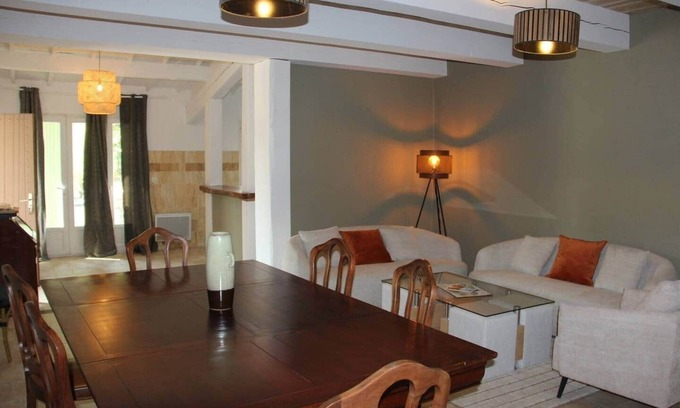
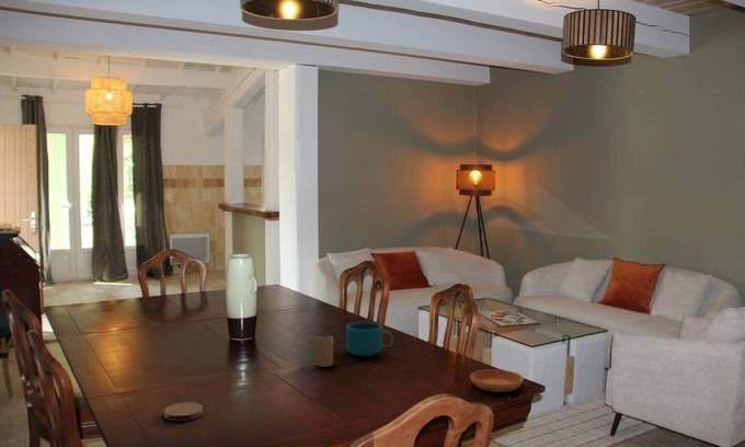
+ saucer [470,368,525,393]
+ candle [313,335,335,368]
+ coaster [163,401,204,422]
+ cup [345,321,394,357]
